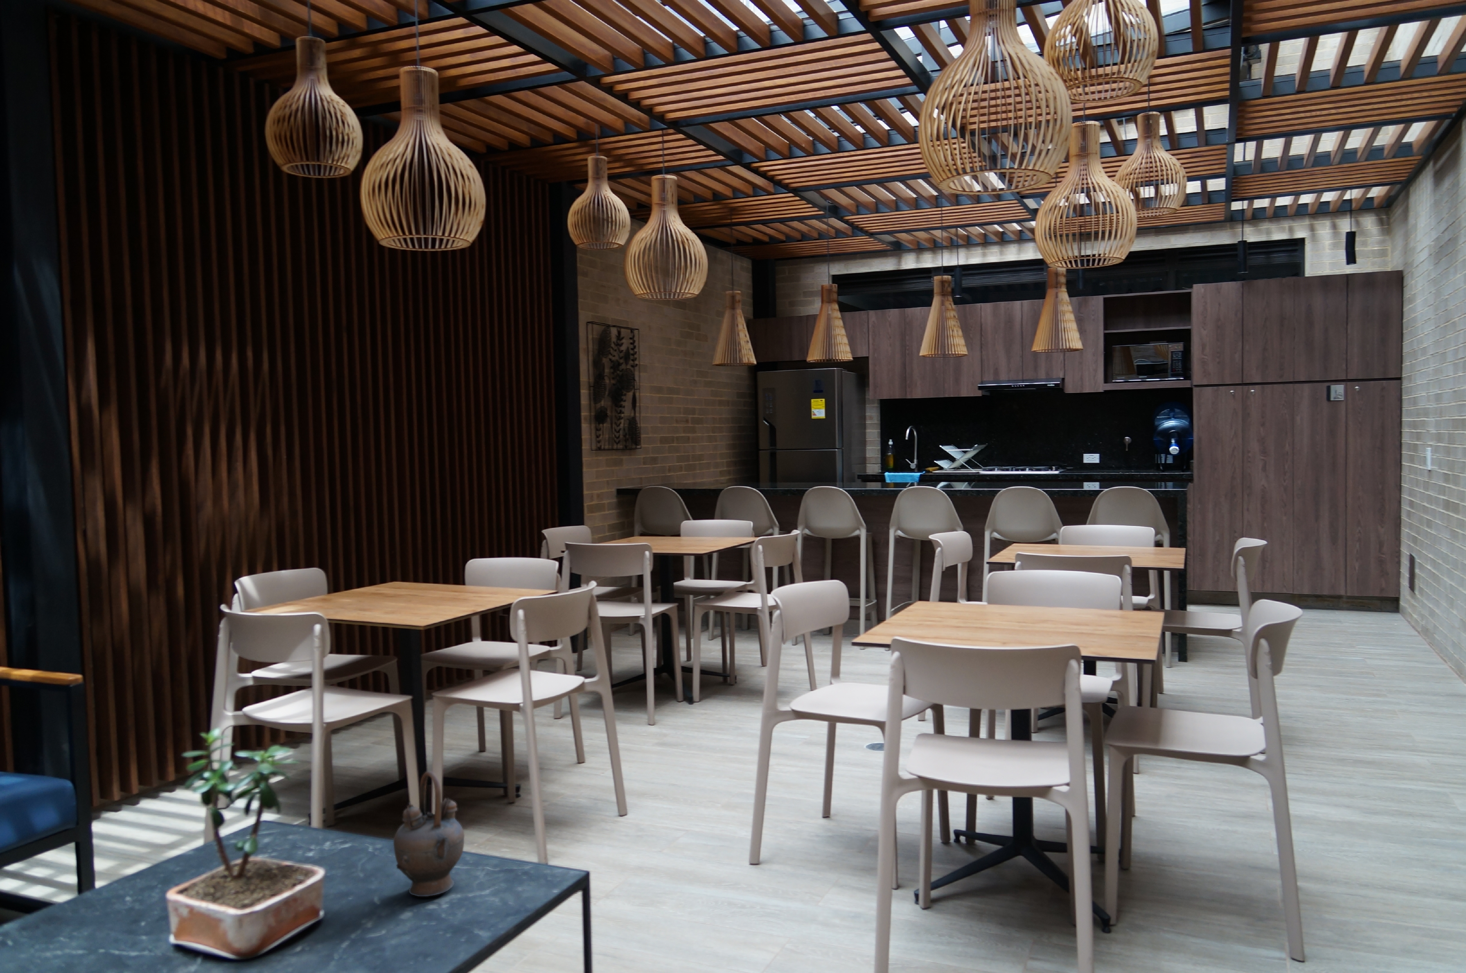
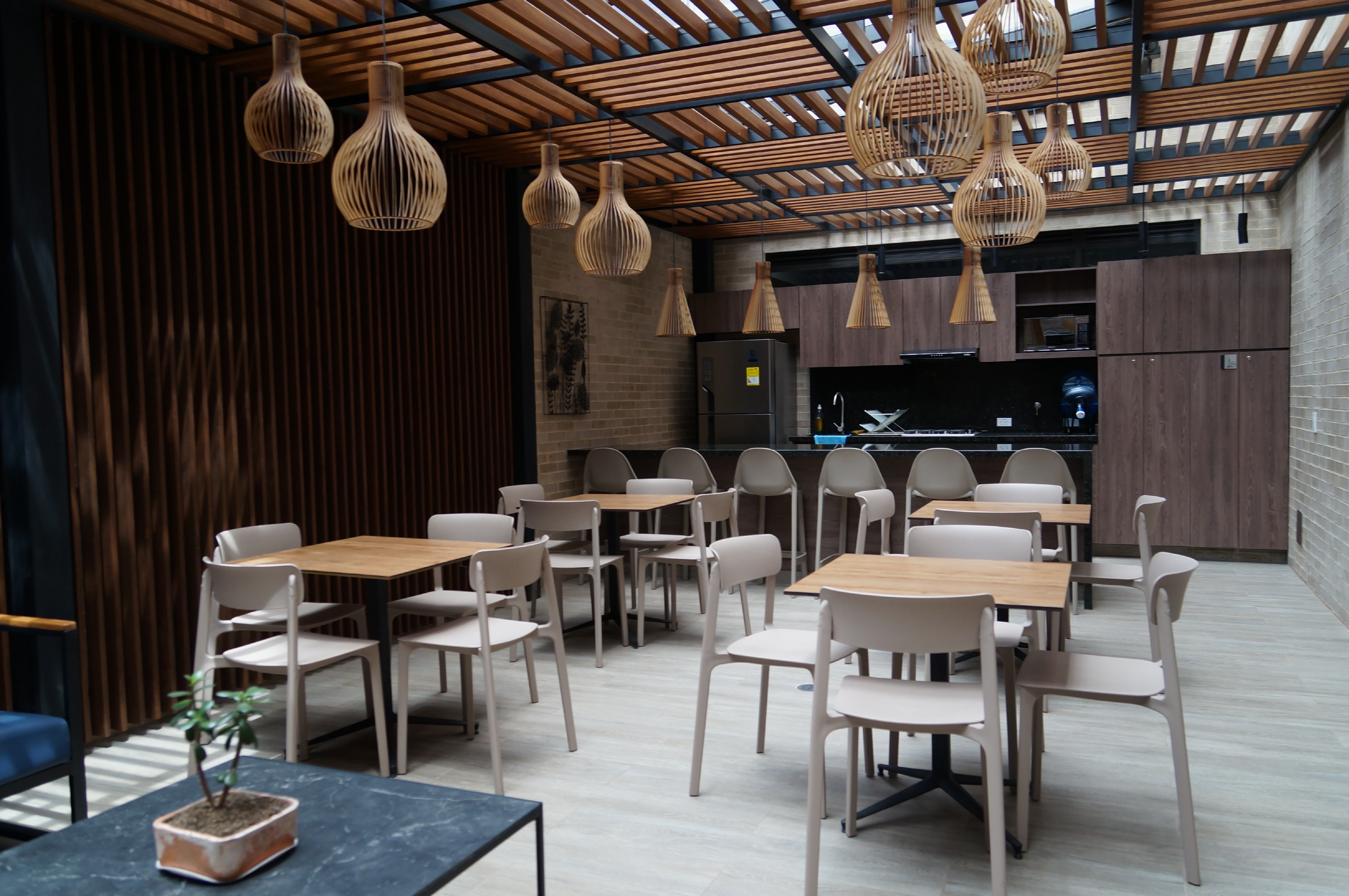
- teapot [393,771,465,897]
